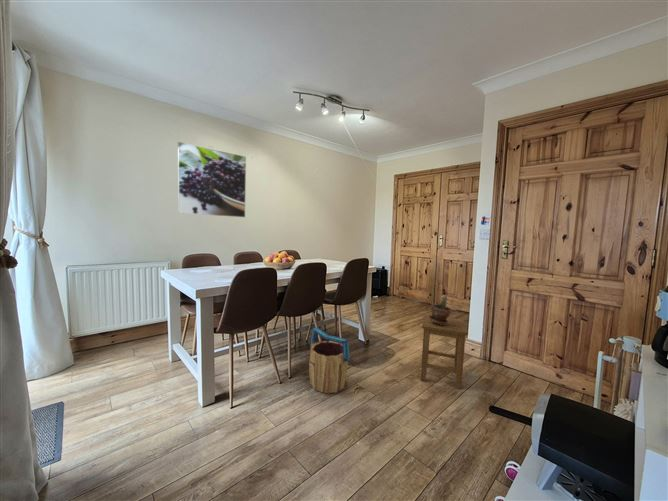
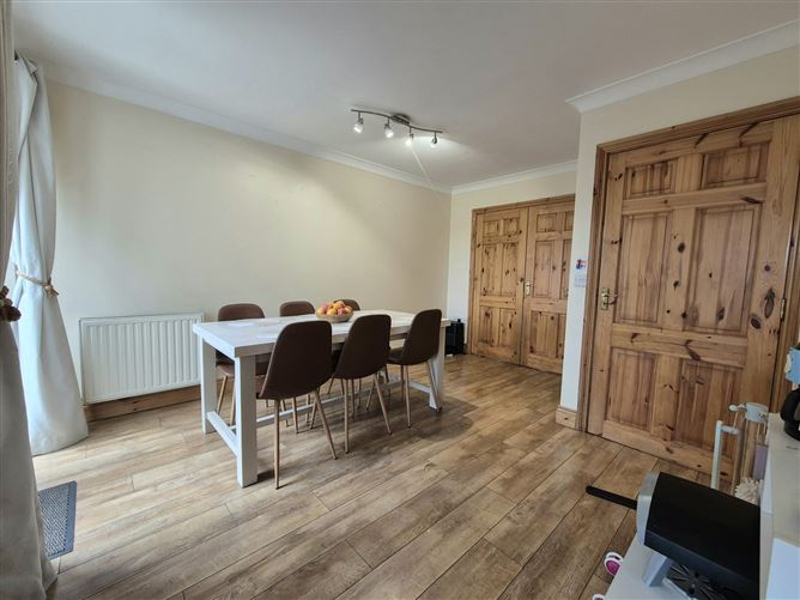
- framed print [177,141,247,218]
- stool [420,314,469,390]
- potted plant [429,294,452,326]
- bucket [308,326,350,394]
